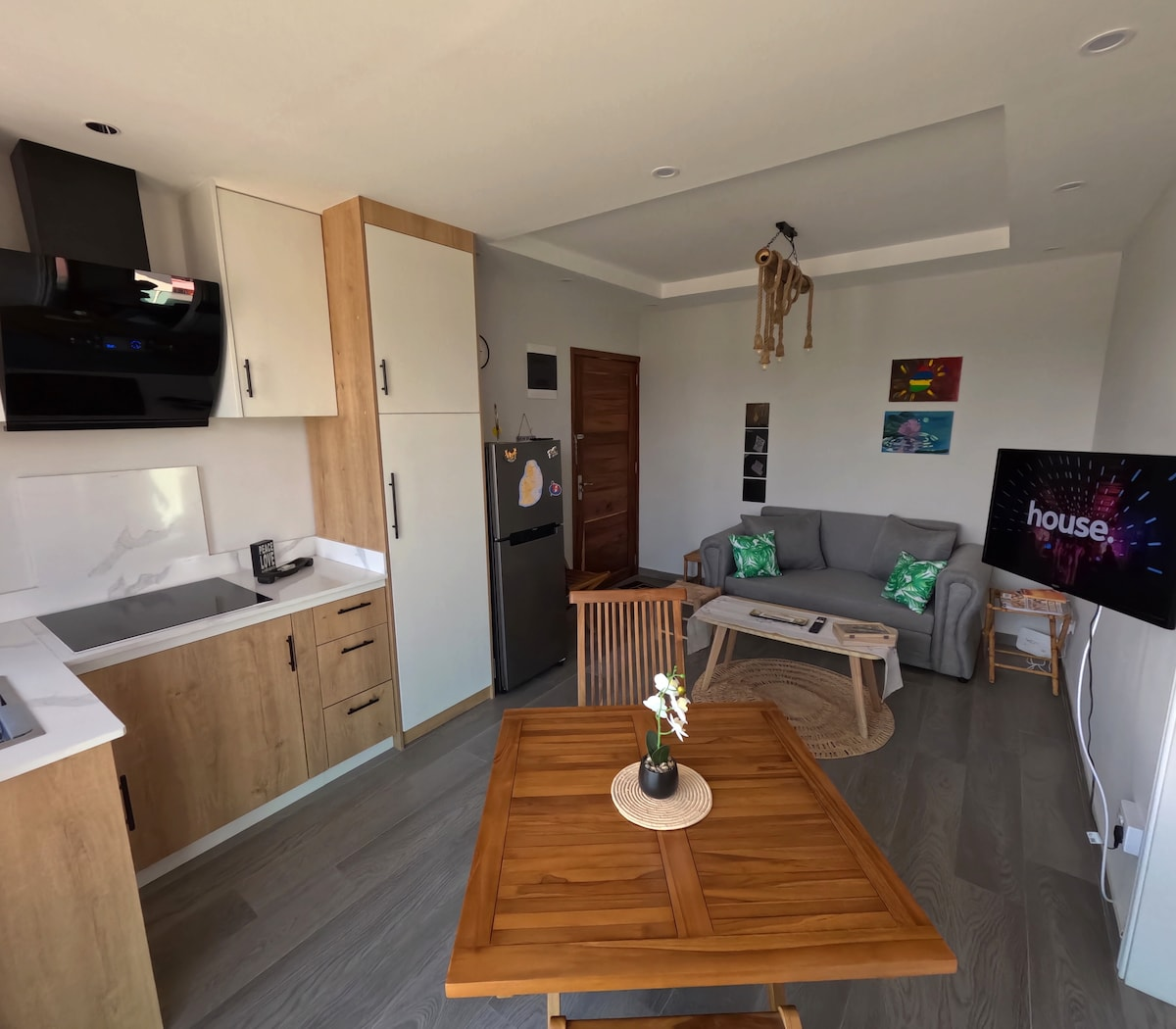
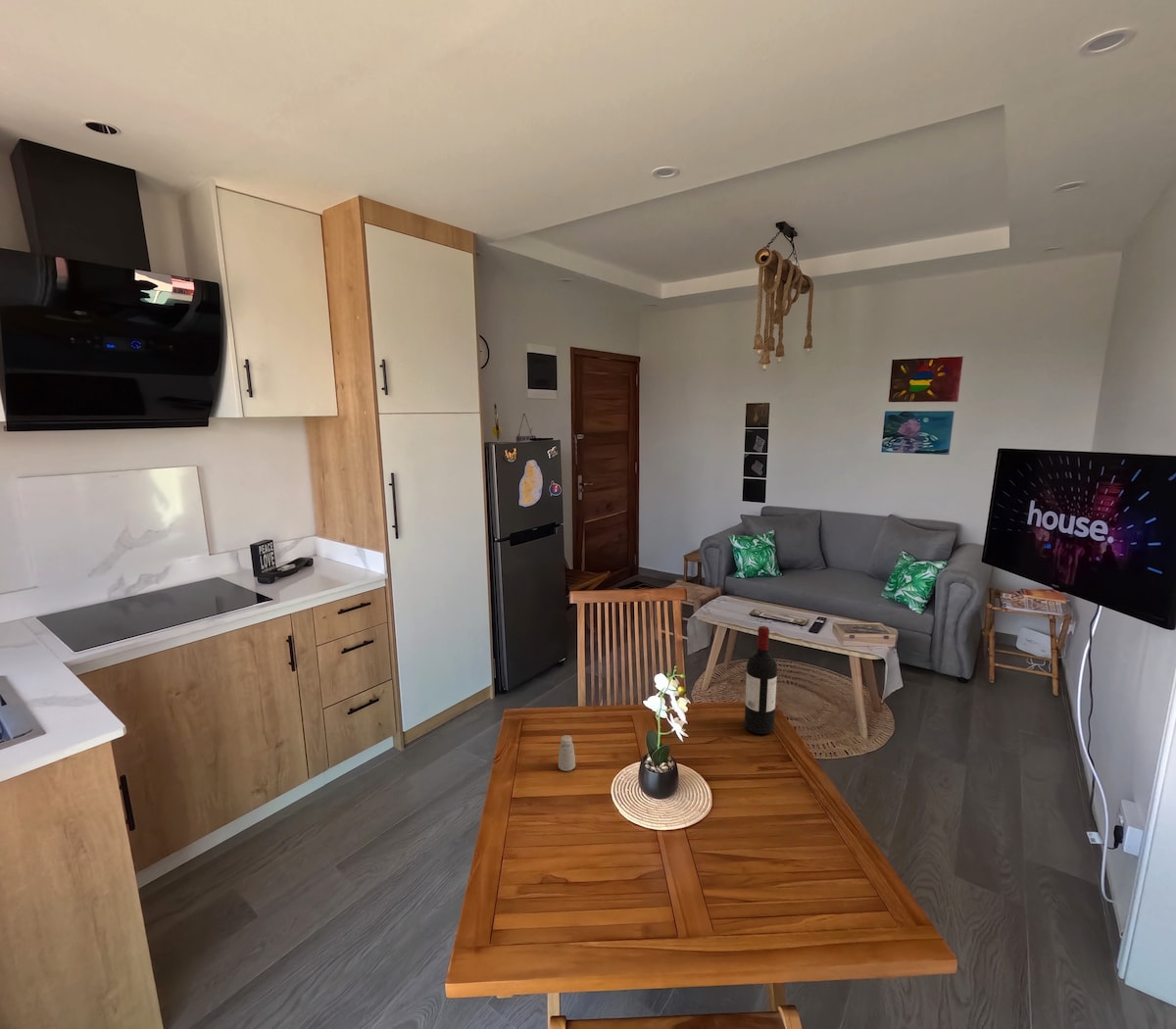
+ wine bottle [744,625,778,735]
+ saltshaker [558,734,576,772]
